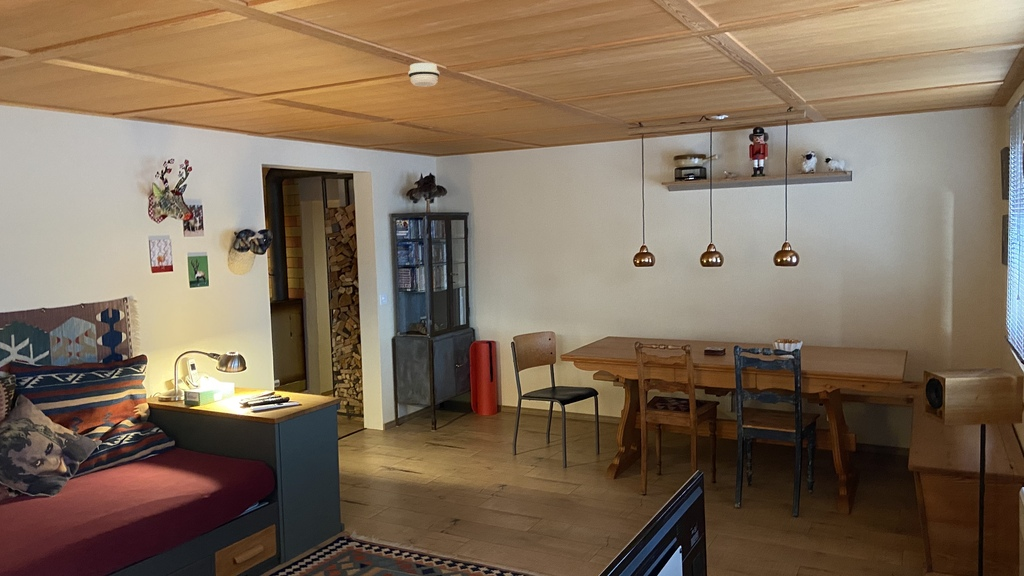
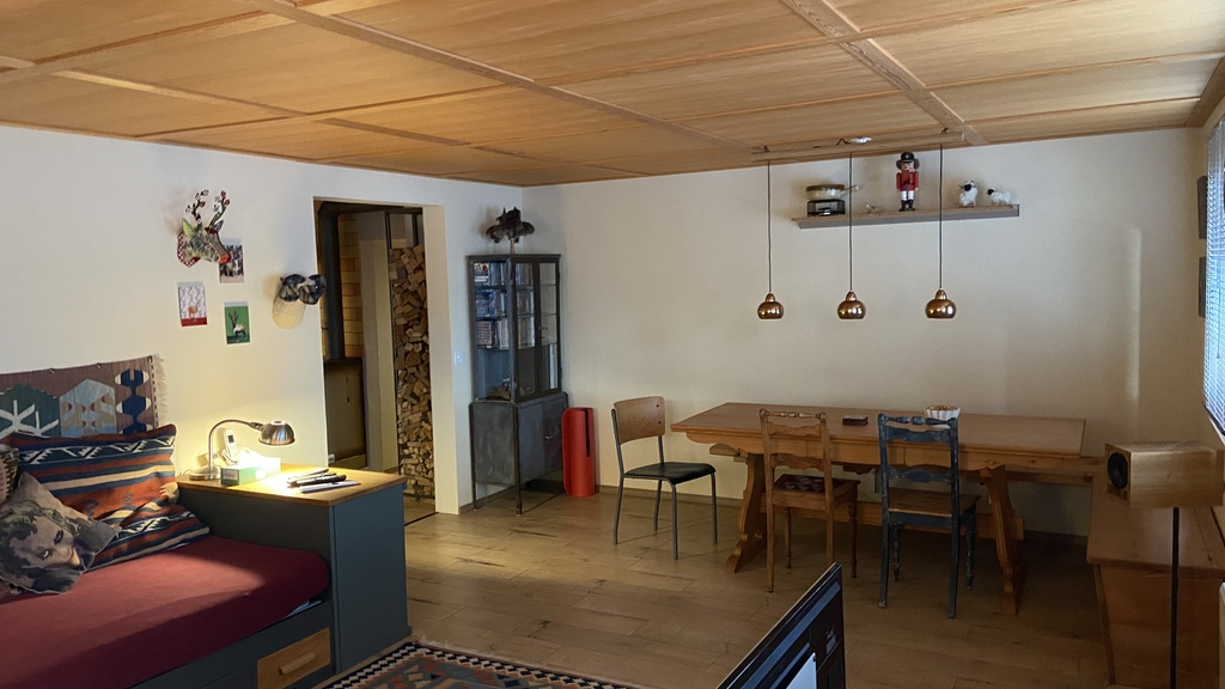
- smoke detector [407,62,441,87]
